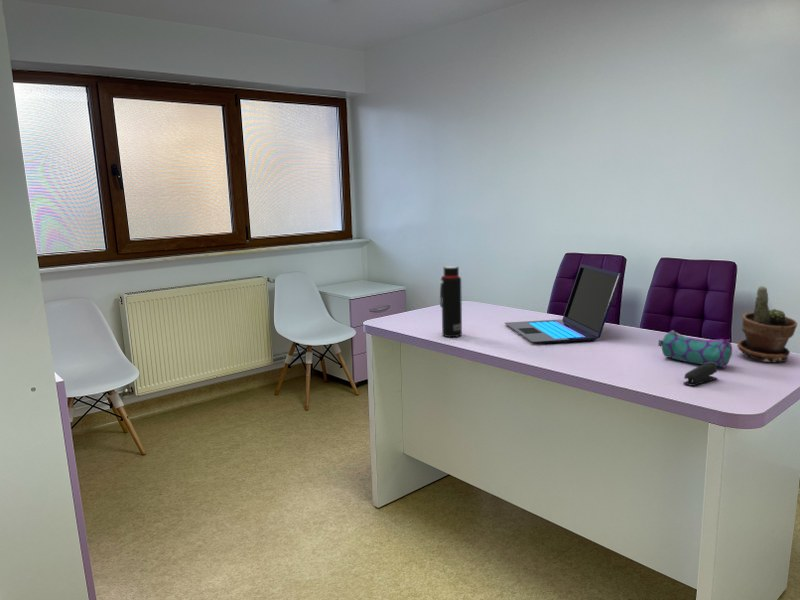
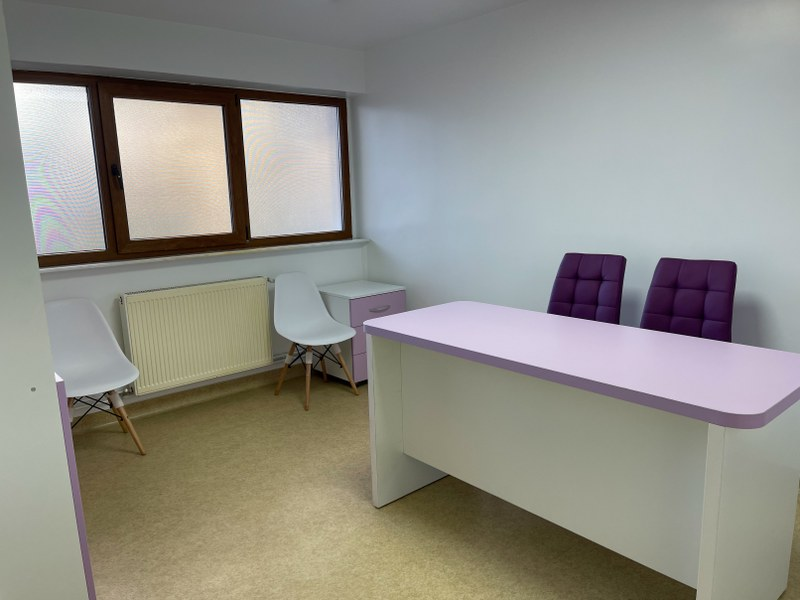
- laptop [504,263,622,345]
- potted plant [736,285,798,363]
- pencil case [657,329,733,369]
- water bottle [439,265,463,338]
- stapler [682,362,719,387]
